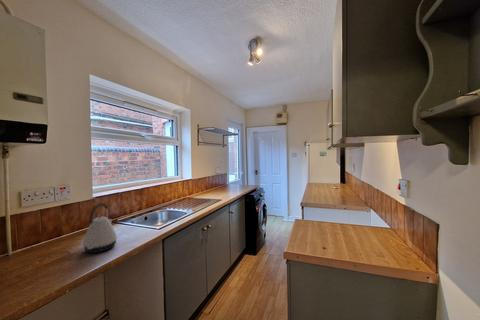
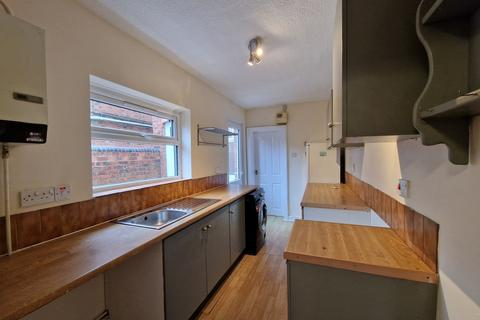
- kettle [82,202,118,254]
